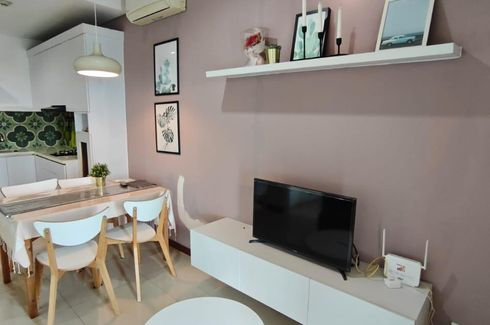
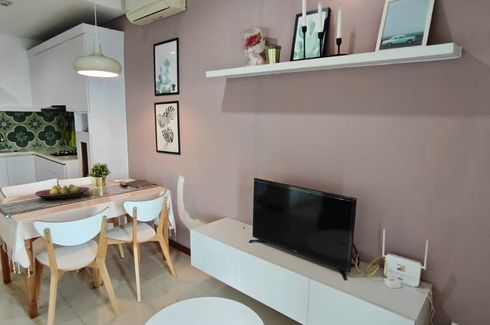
+ fruit bowl [34,183,90,201]
